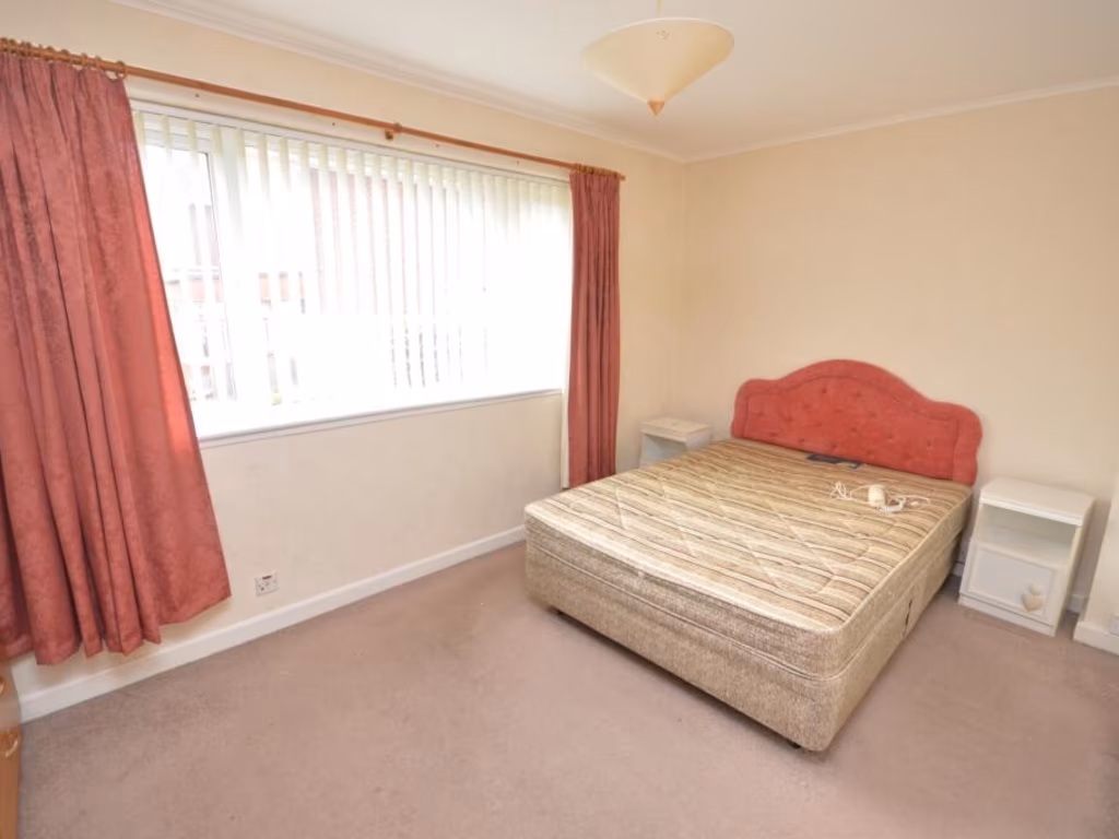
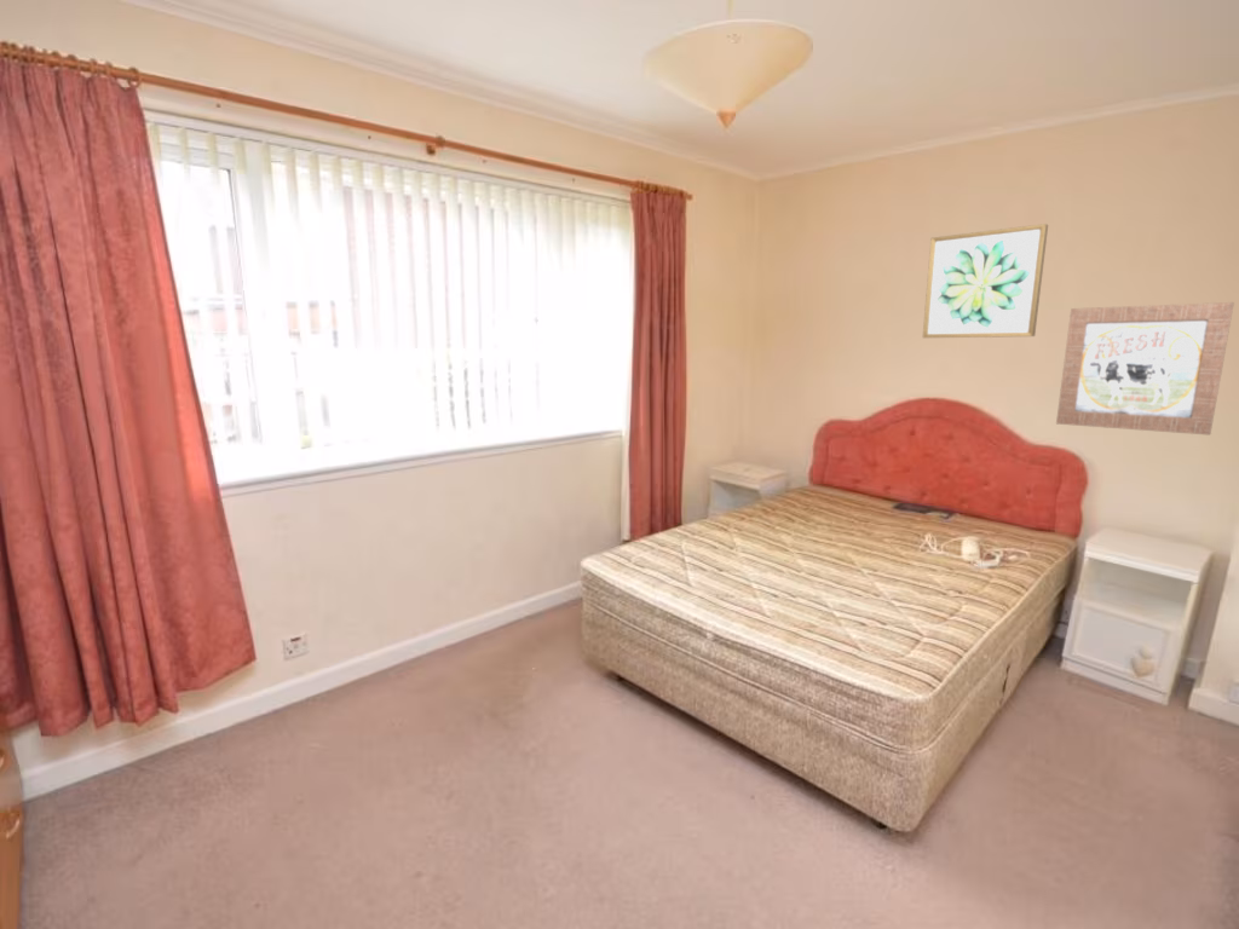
+ wall art [1055,301,1235,437]
+ wall art [922,223,1049,339]
